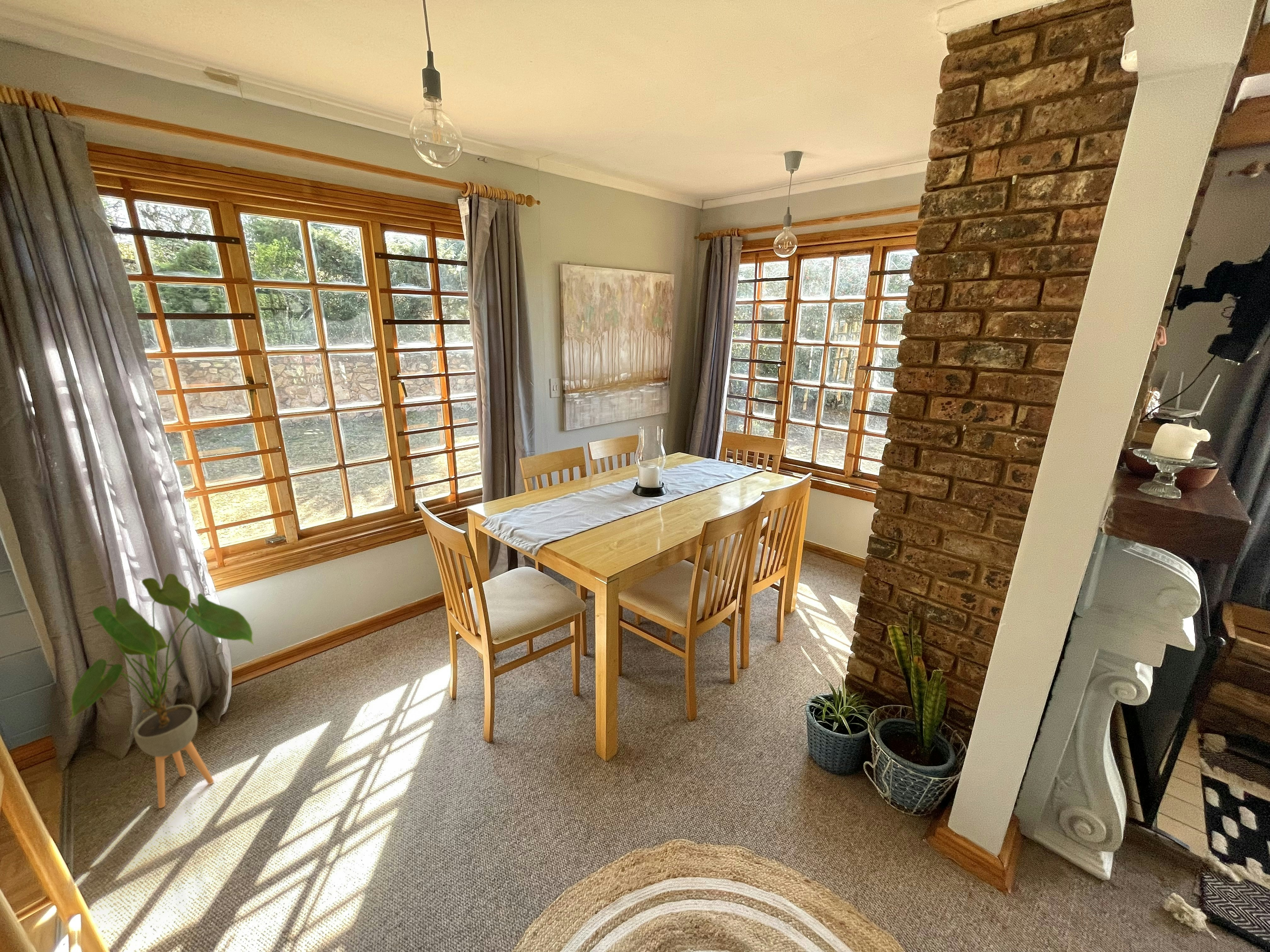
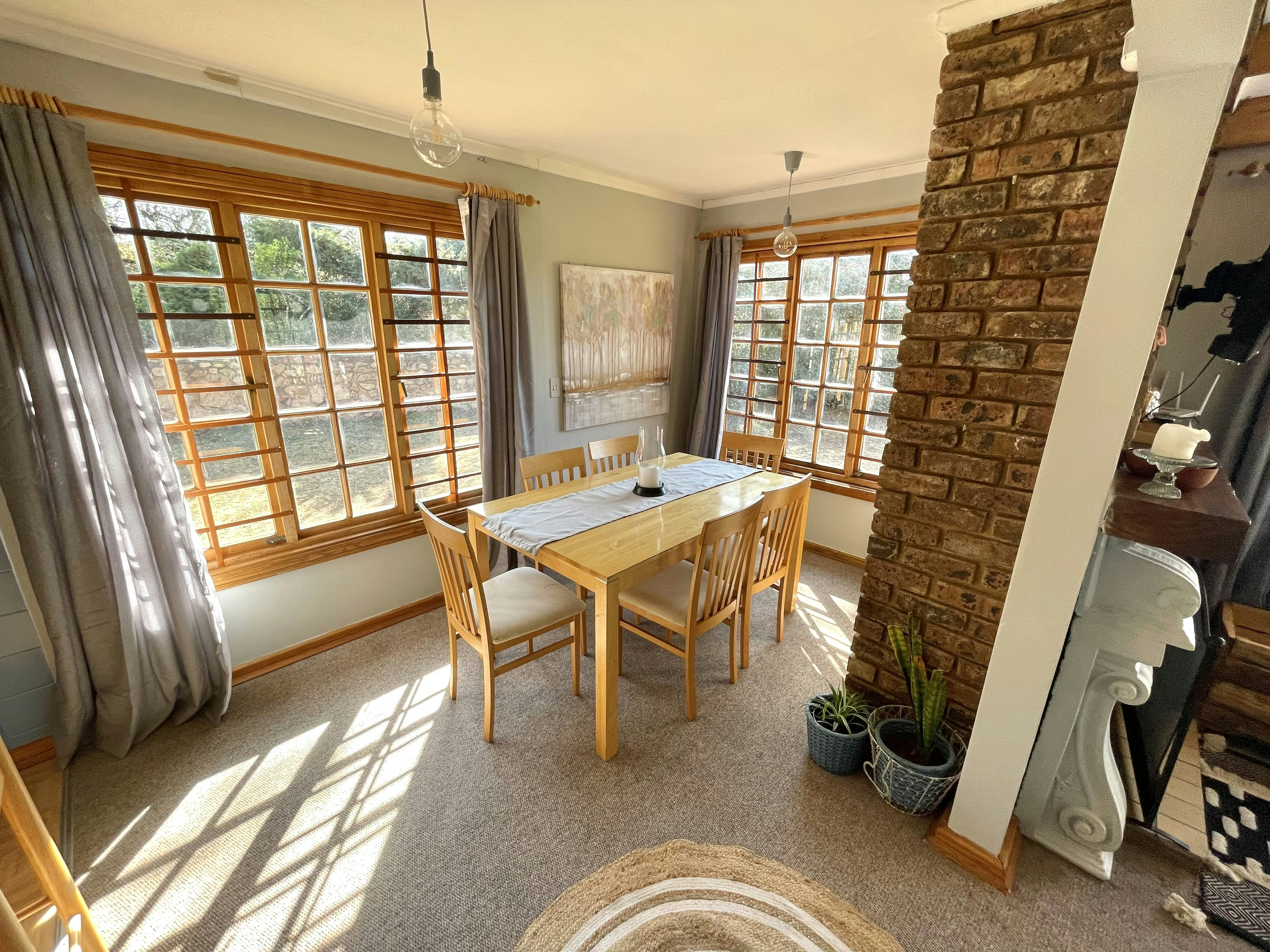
- house plant [69,573,255,808]
